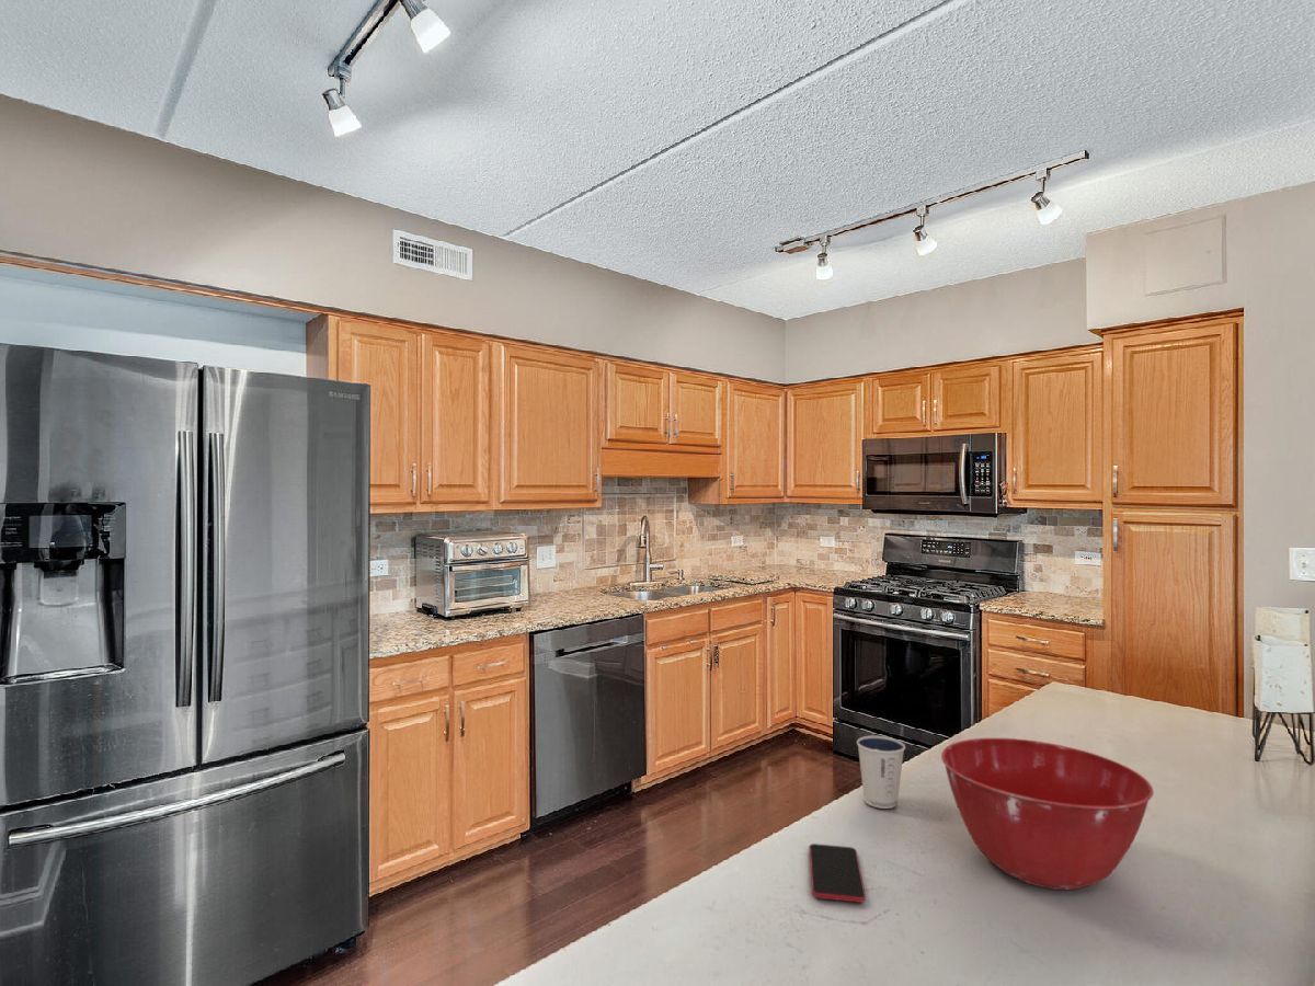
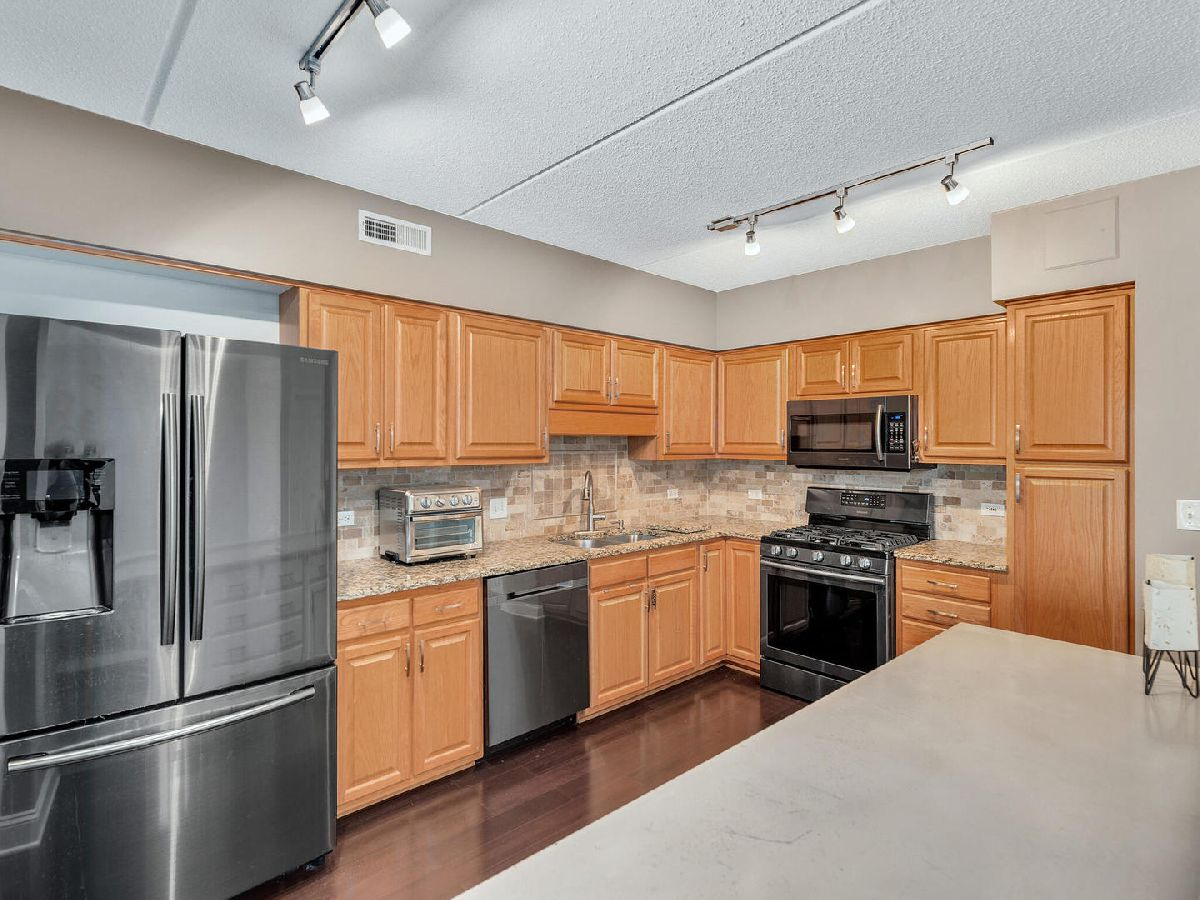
- mixing bowl [940,737,1155,891]
- dixie cup [856,735,906,810]
- smartphone [809,842,867,904]
